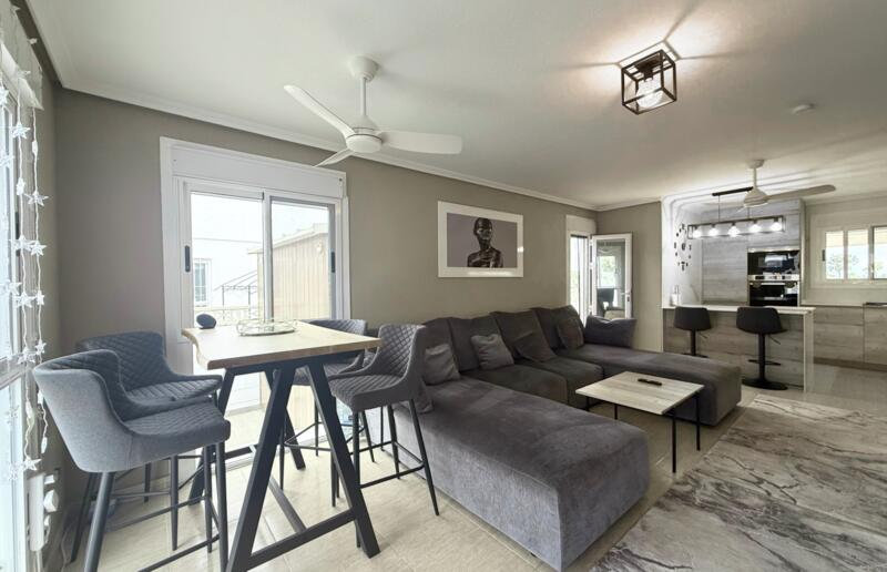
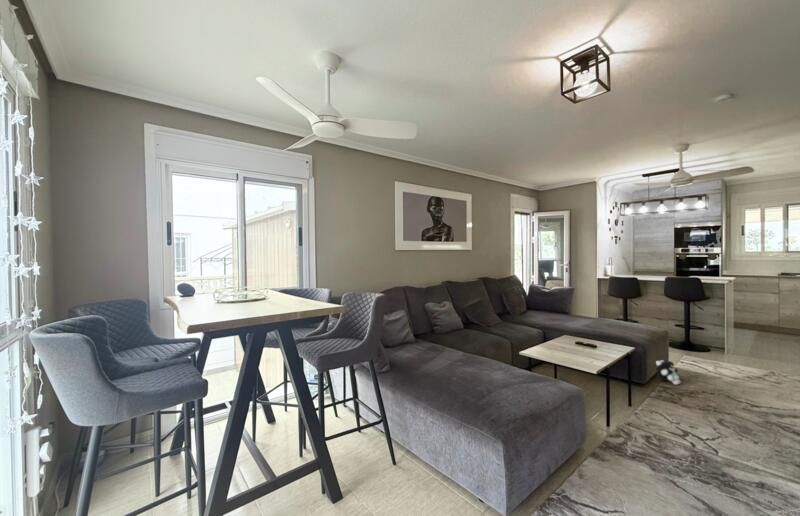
+ plush toy [655,359,682,386]
